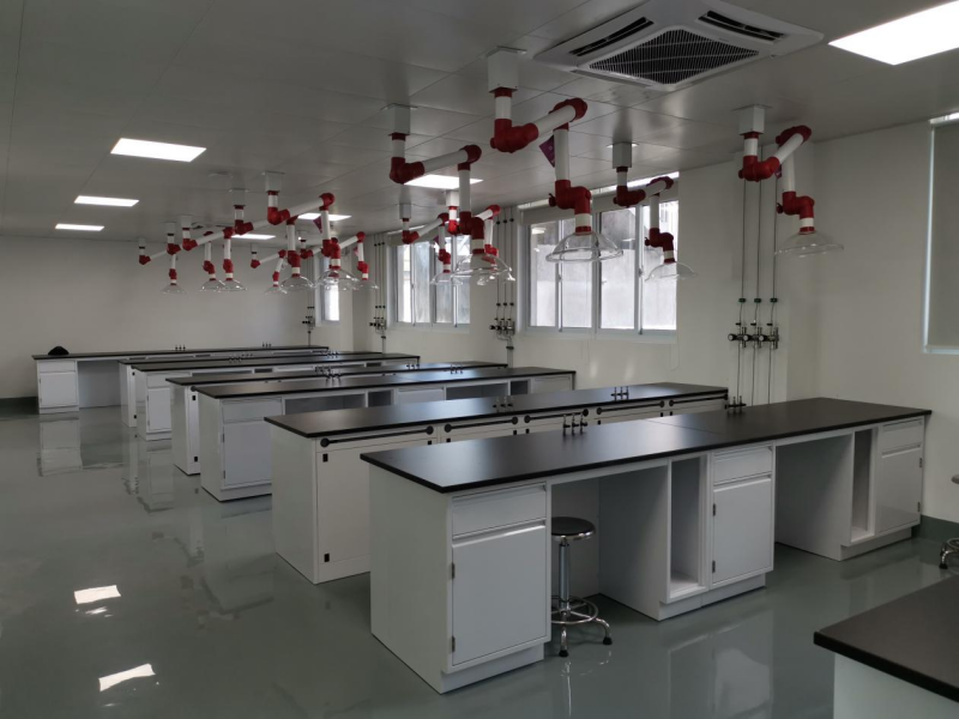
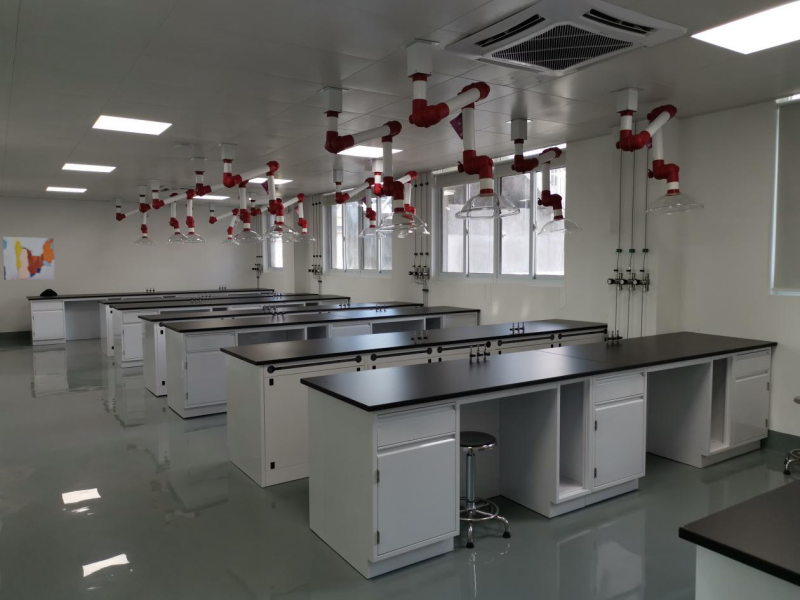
+ wall art [2,236,56,281]
